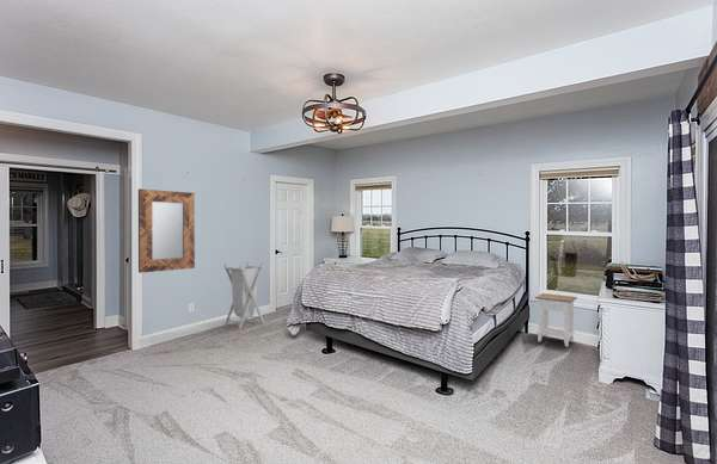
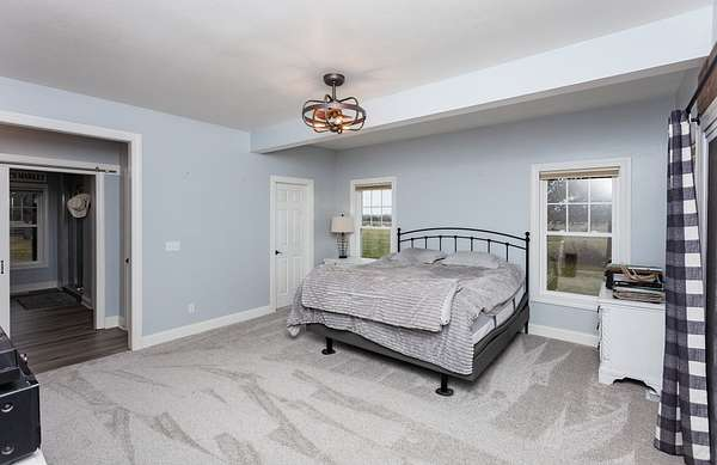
- nightstand [533,292,578,348]
- home mirror [137,187,196,274]
- laundry hamper [222,261,265,329]
